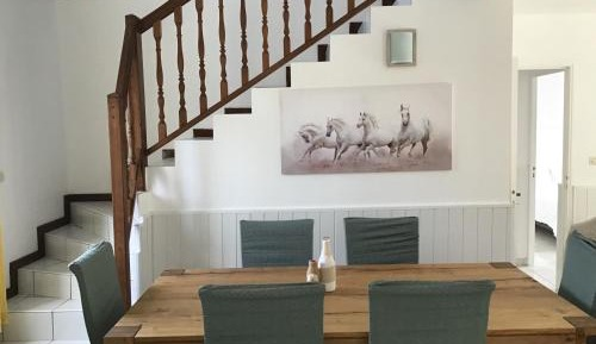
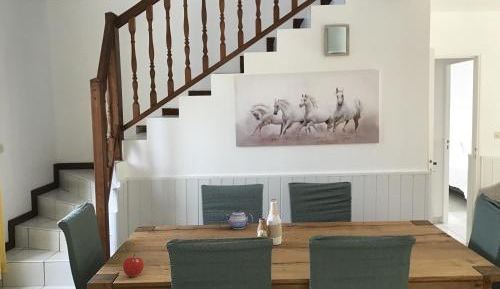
+ teapot [223,209,254,230]
+ fruit [122,253,145,277]
